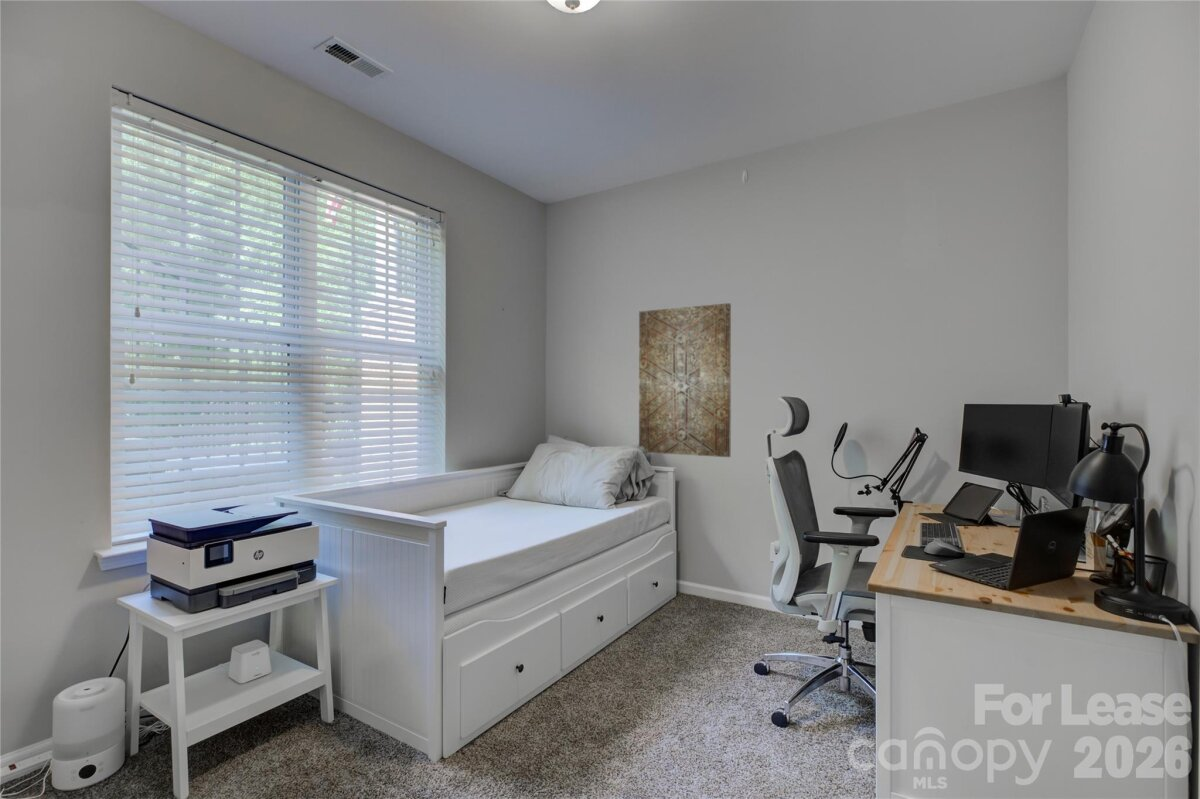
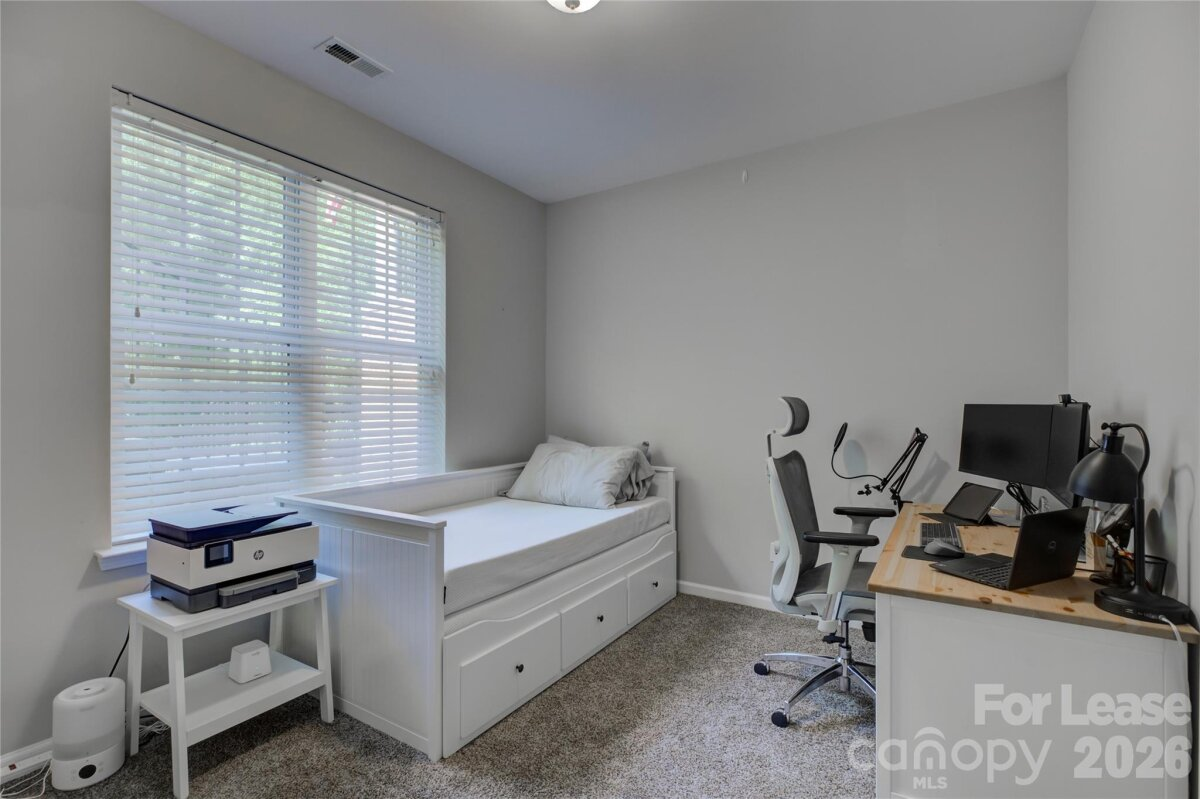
- wall art [638,302,732,458]
